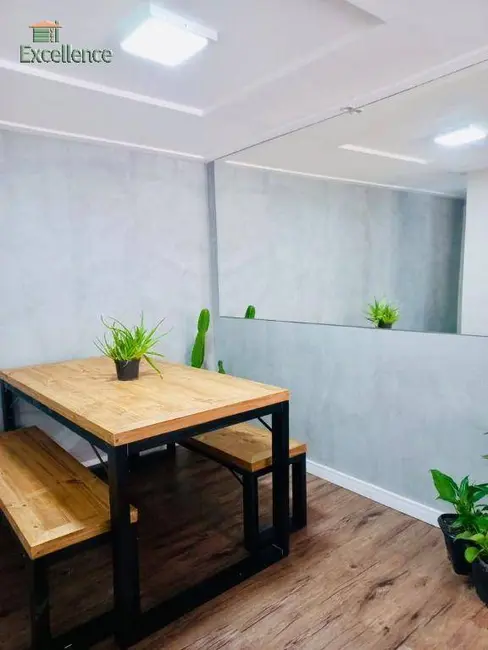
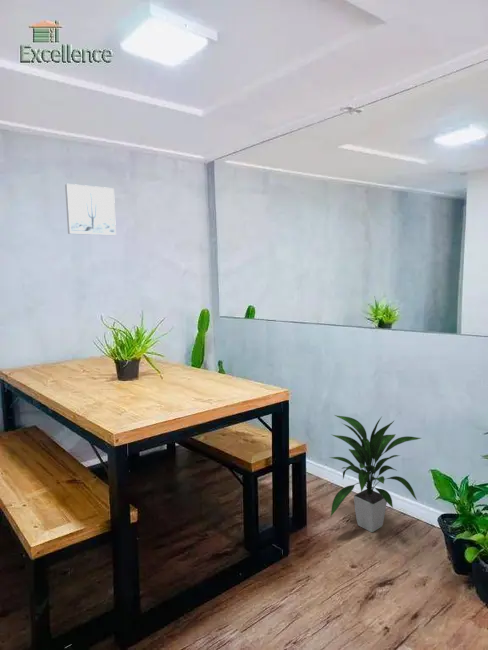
+ wall art [64,183,117,236]
+ indoor plant [328,414,421,533]
